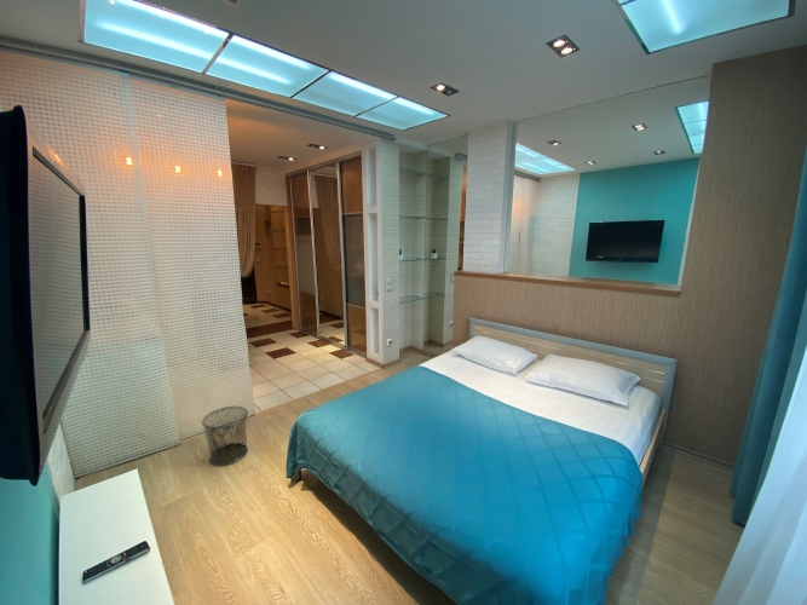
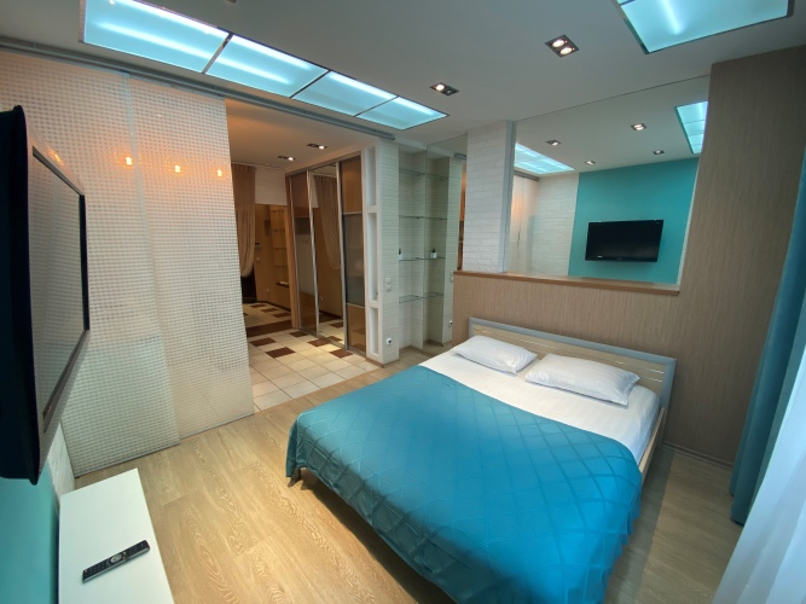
- waste bin [201,405,249,467]
